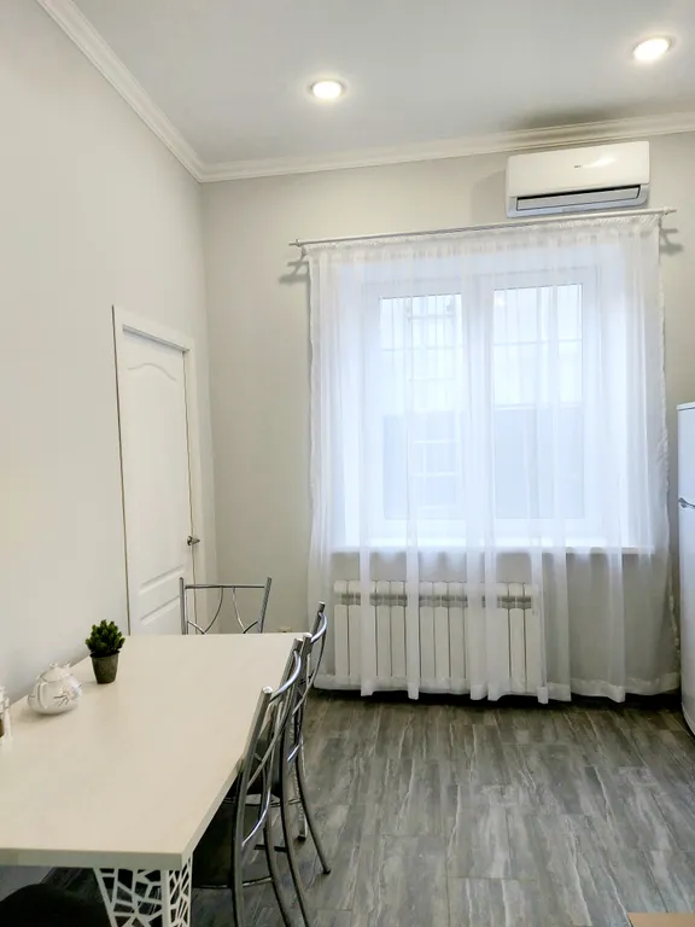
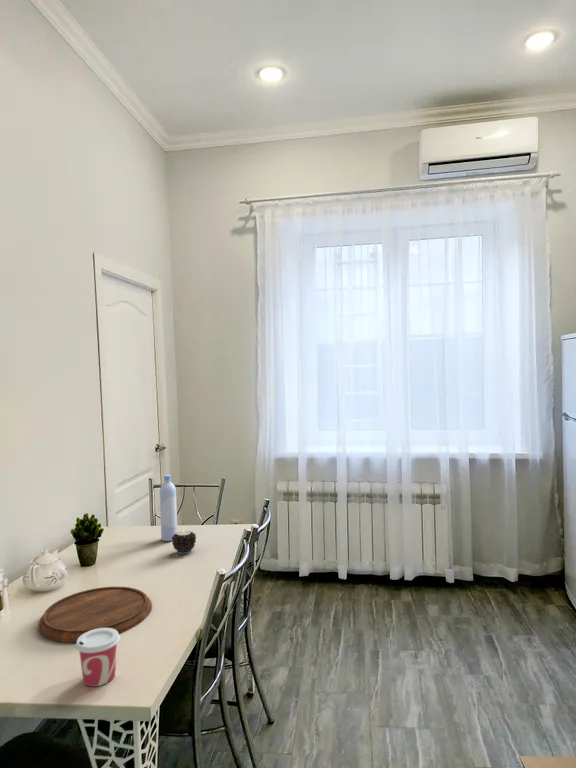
+ bottle [159,474,178,542]
+ cutting board [38,586,153,643]
+ cup [75,628,121,687]
+ candle [171,529,197,555]
